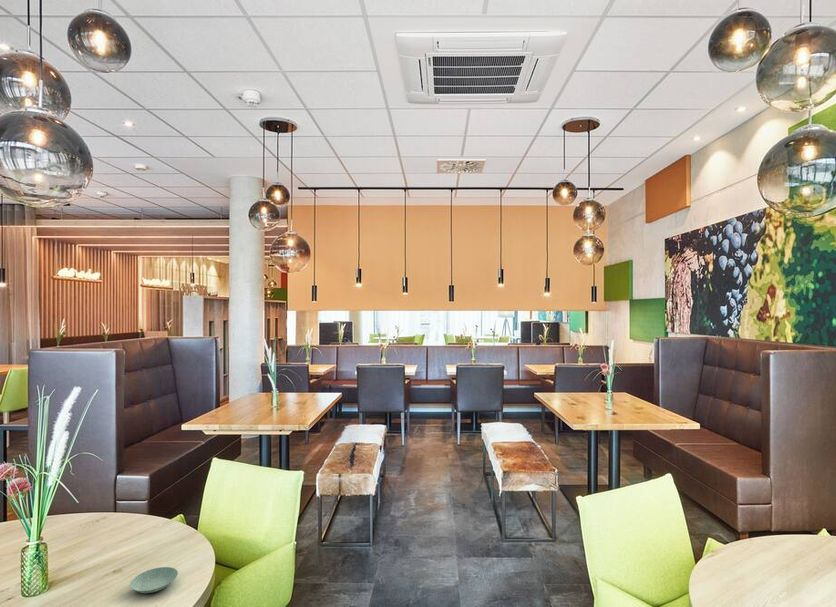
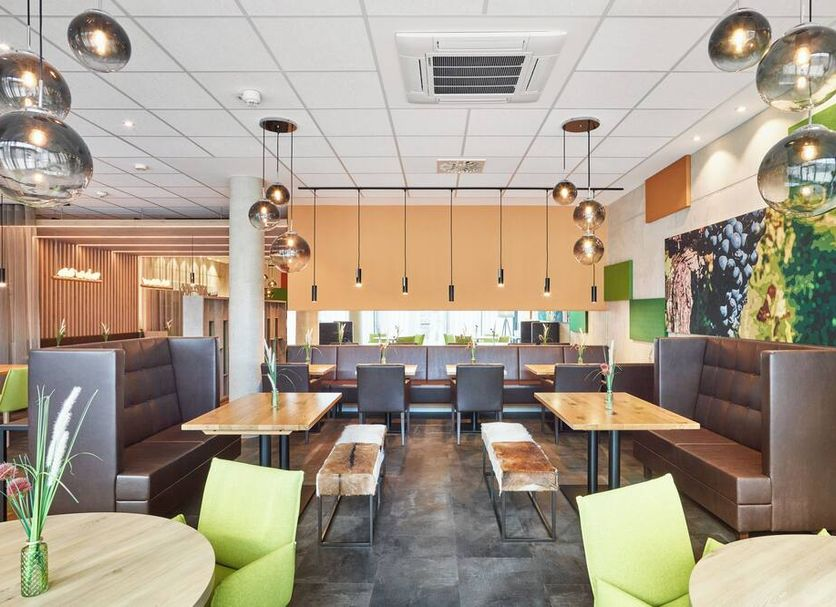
- saucer [129,566,179,594]
